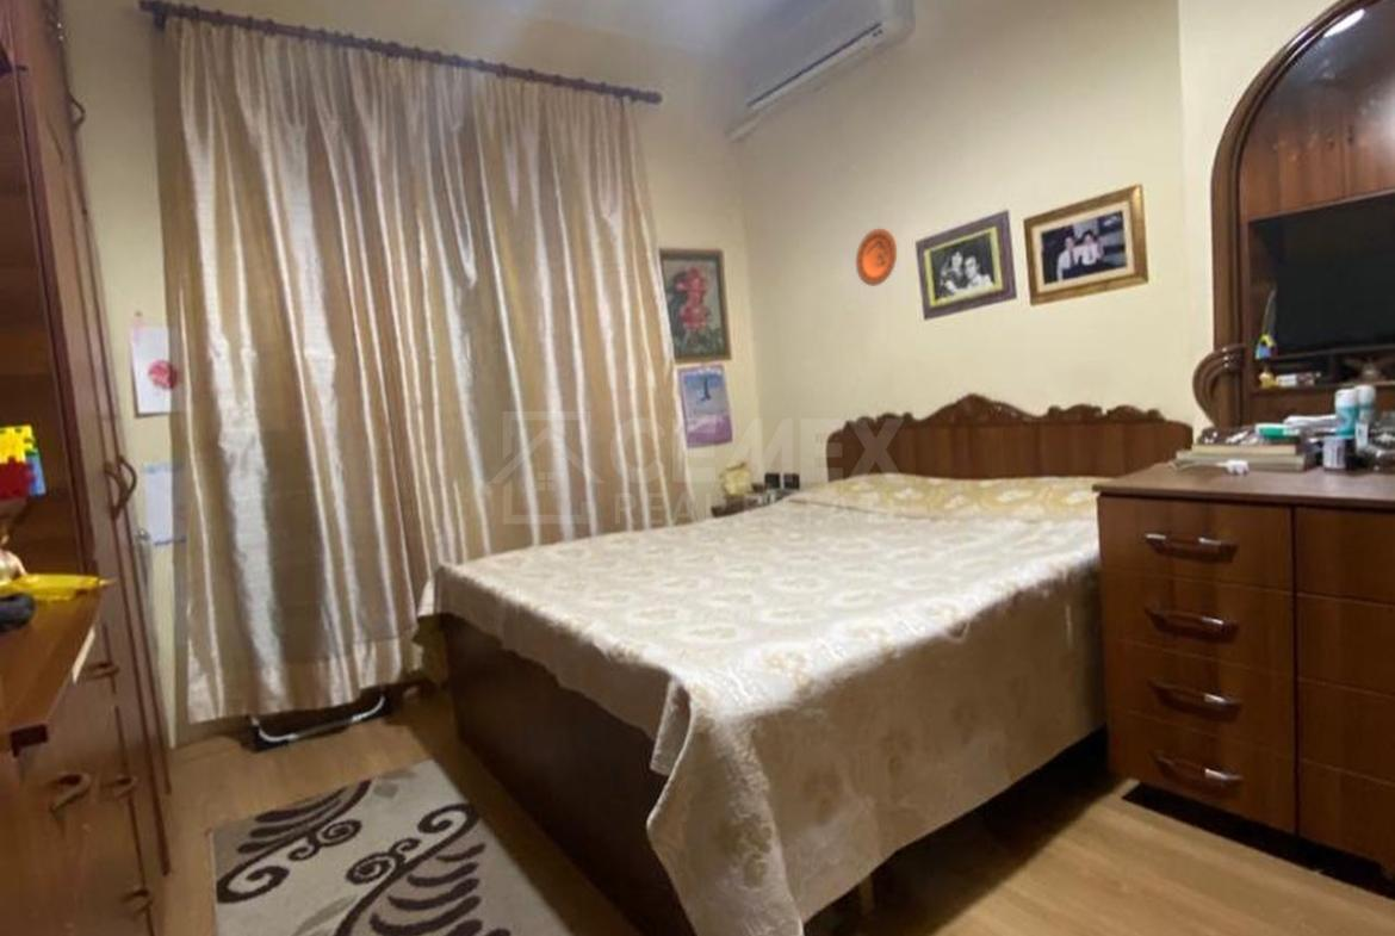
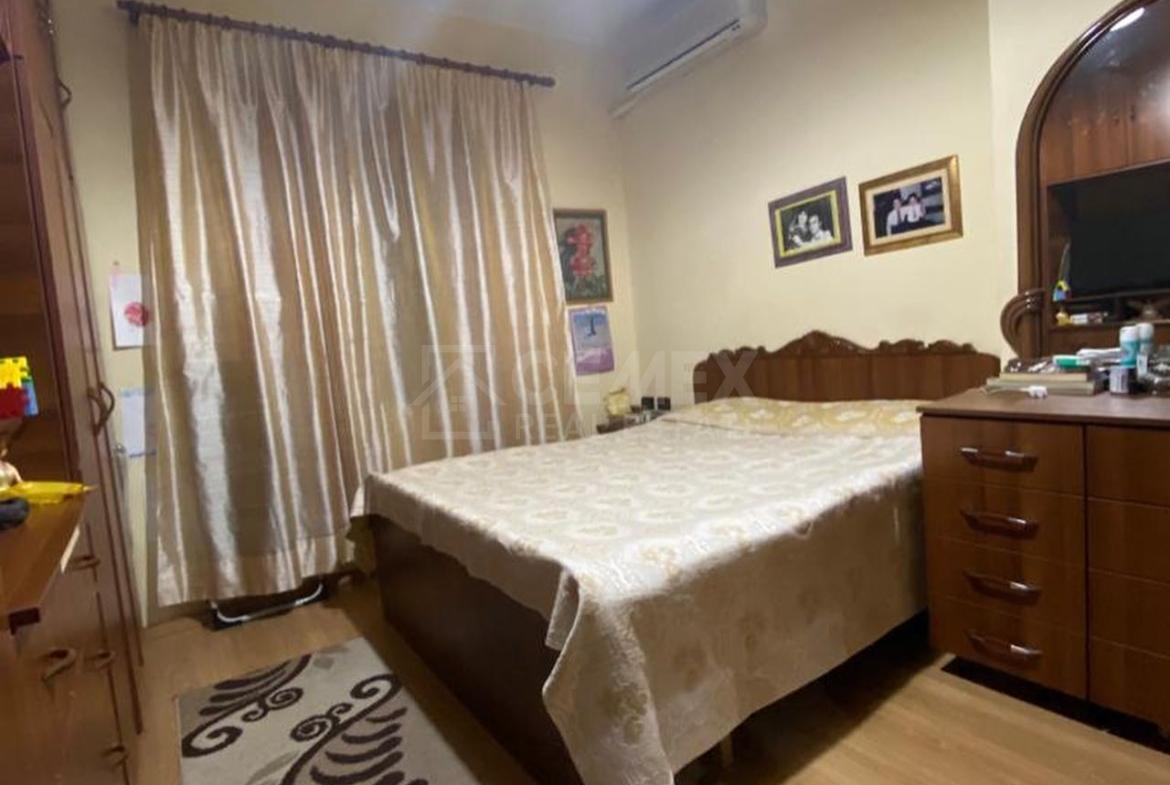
- decorative plate [855,228,898,287]
